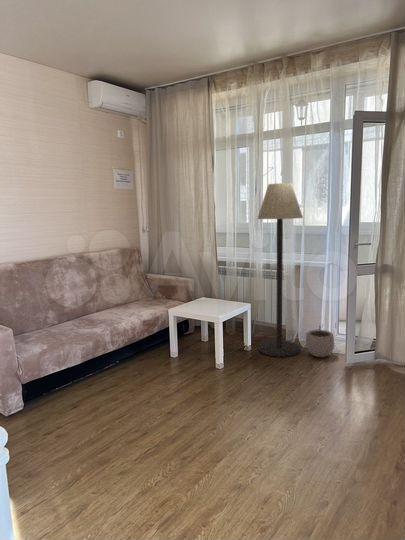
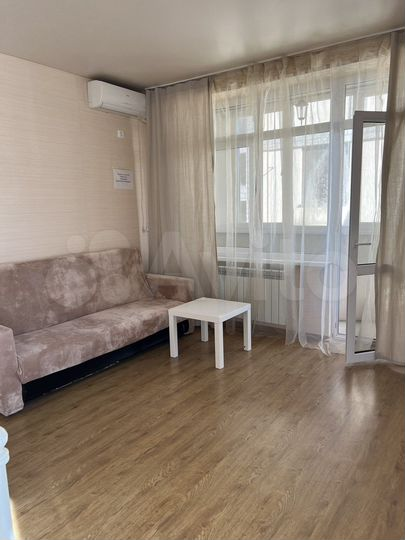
- plant pot [305,321,335,358]
- floor lamp [256,182,304,358]
